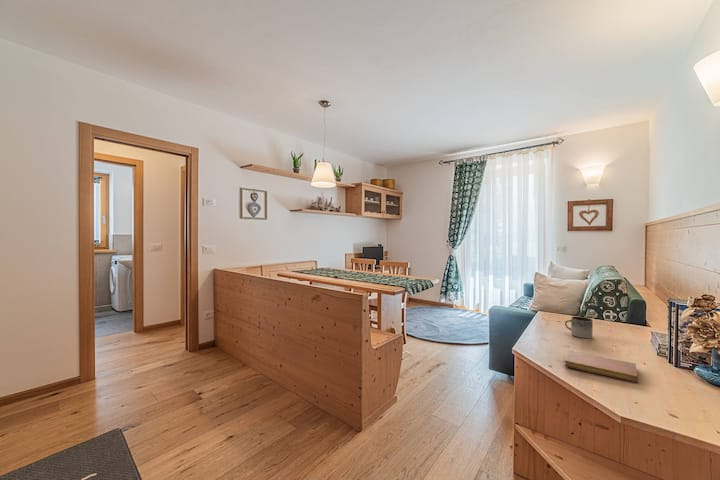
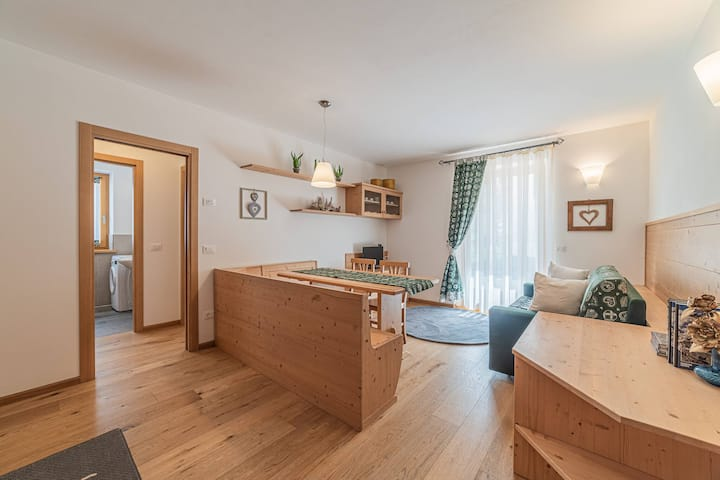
- mug [564,316,594,339]
- notebook [564,350,639,384]
